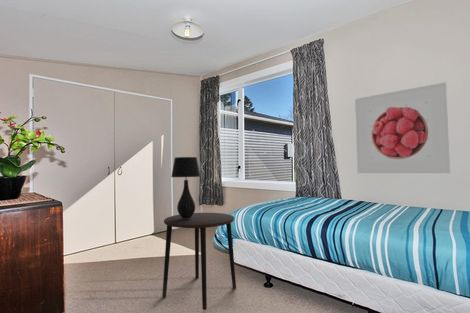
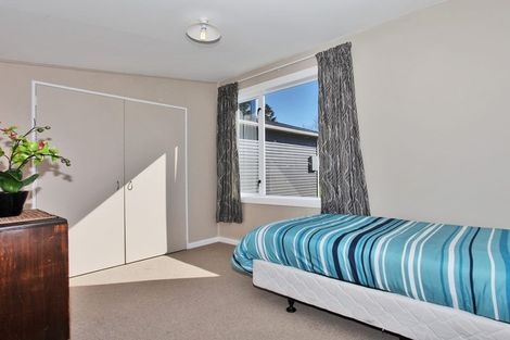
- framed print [354,81,452,174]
- side table [161,212,237,311]
- table lamp [170,156,201,219]
